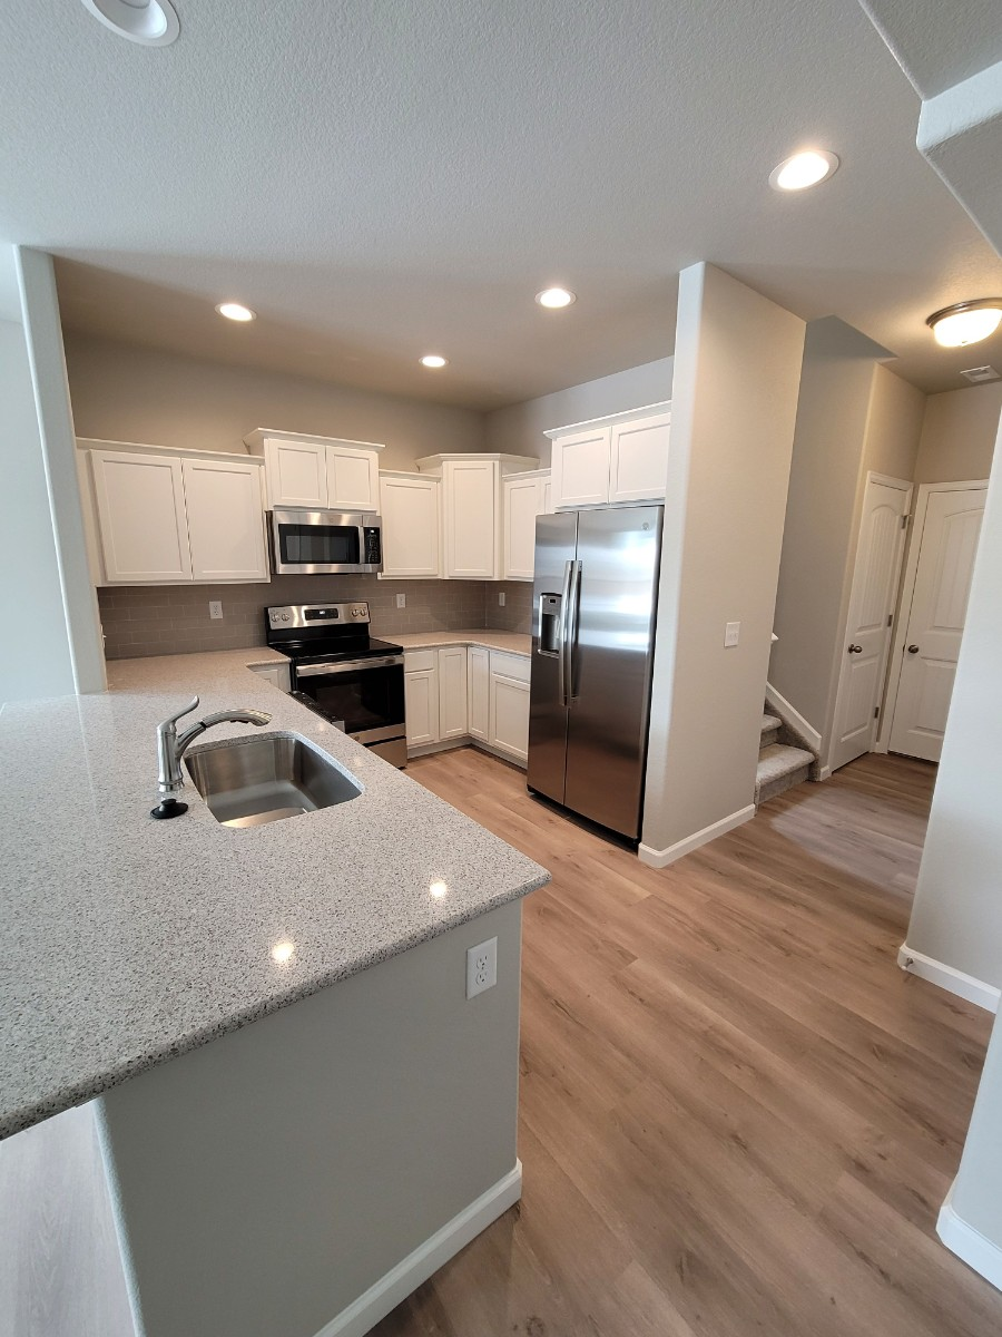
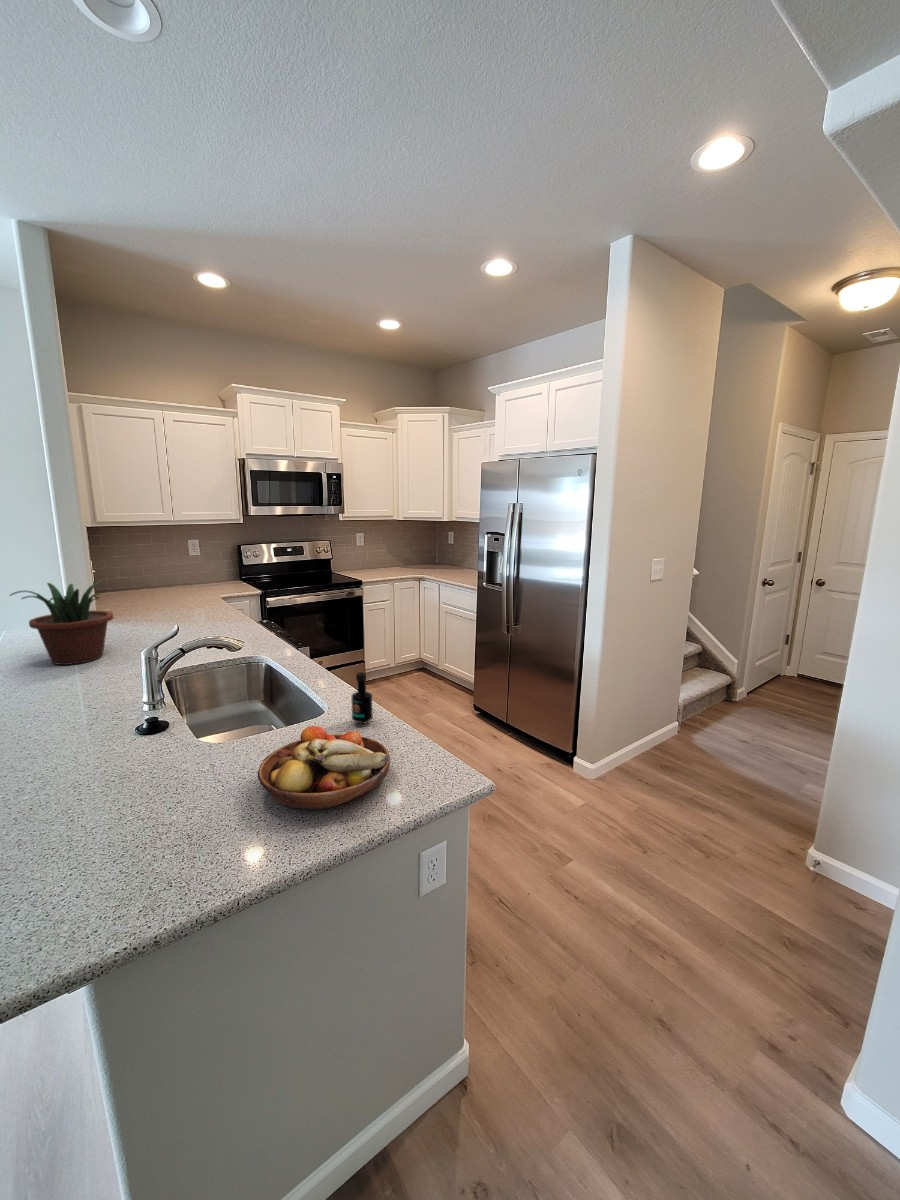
+ fruit bowl [257,725,391,811]
+ potted plant [8,579,114,666]
+ bottle [351,671,374,725]
